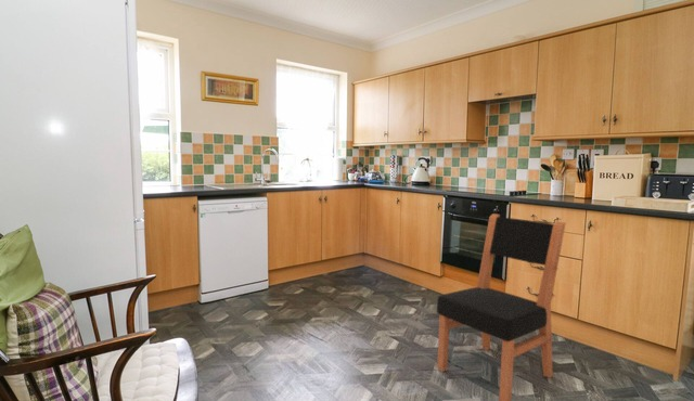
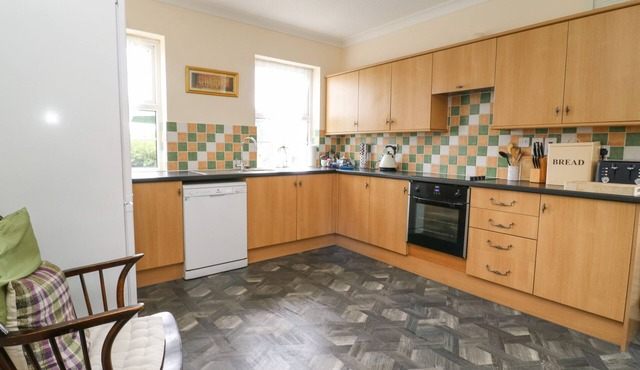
- dining chair [436,212,567,401]
